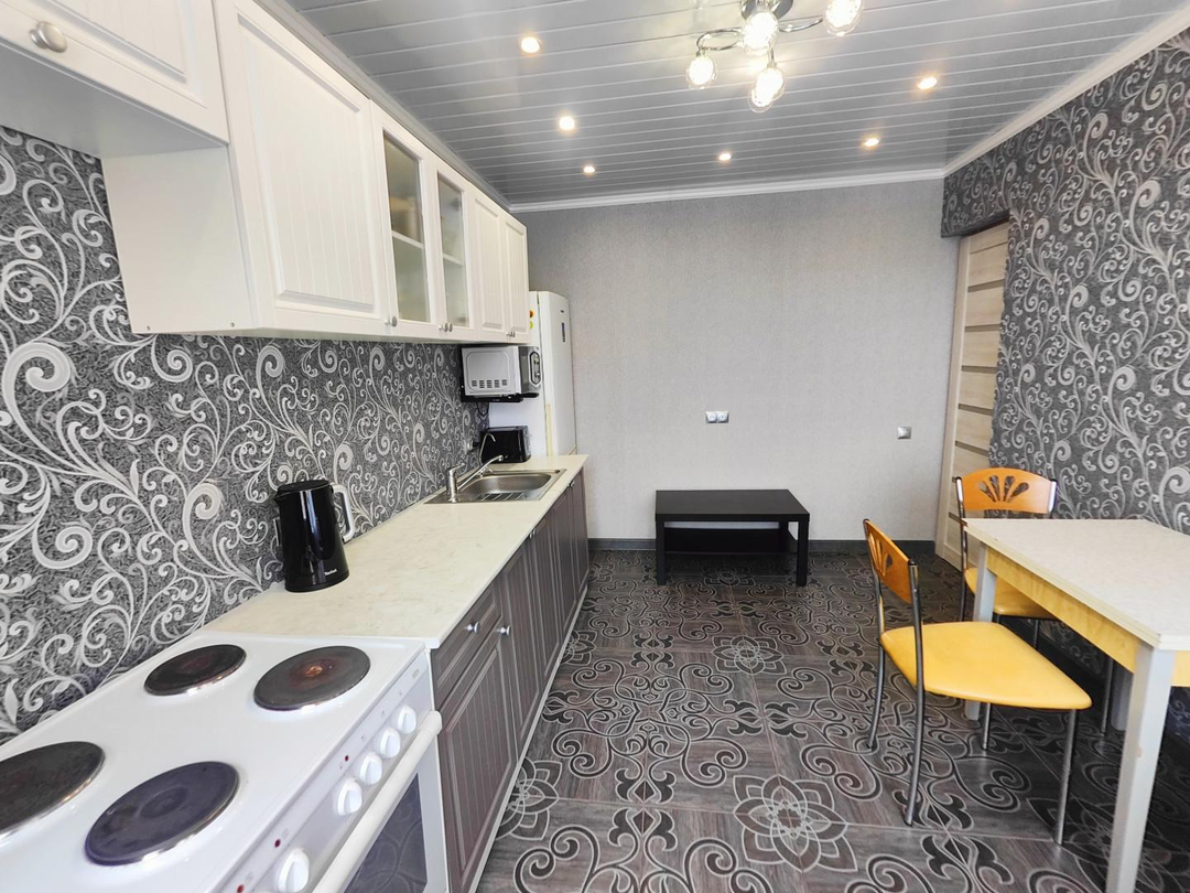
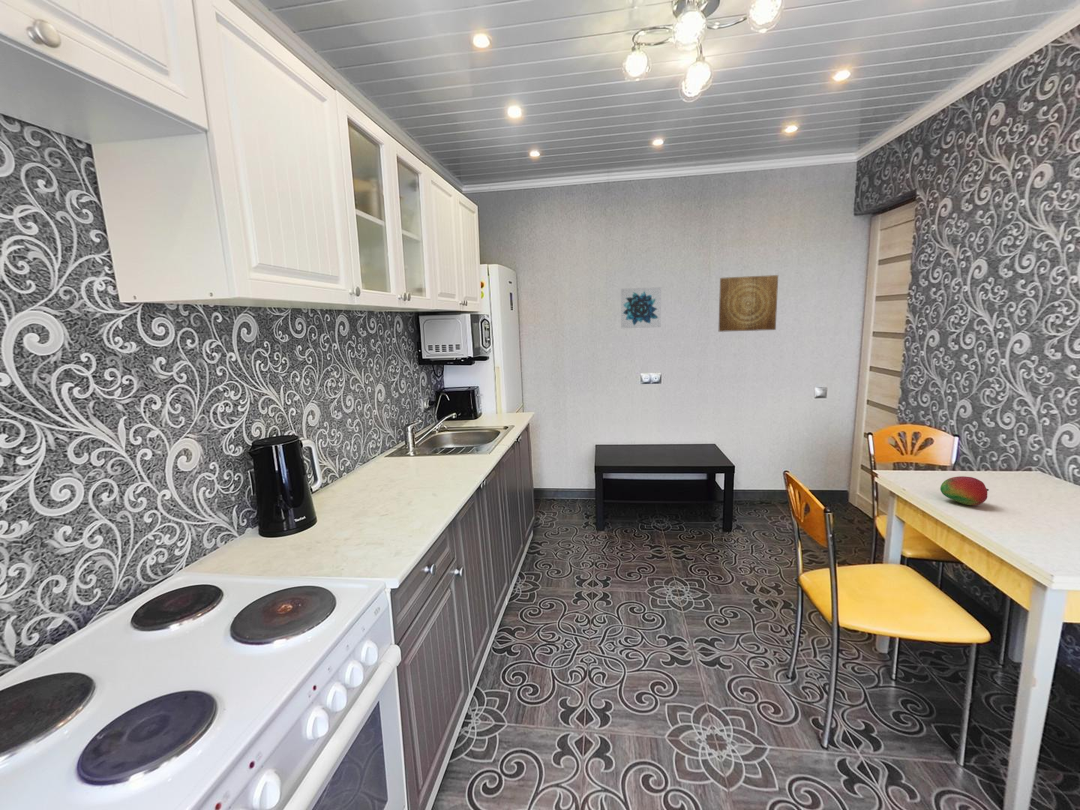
+ wall art [718,274,779,333]
+ fruit [939,475,990,506]
+ wall art [620,286,662,329]
